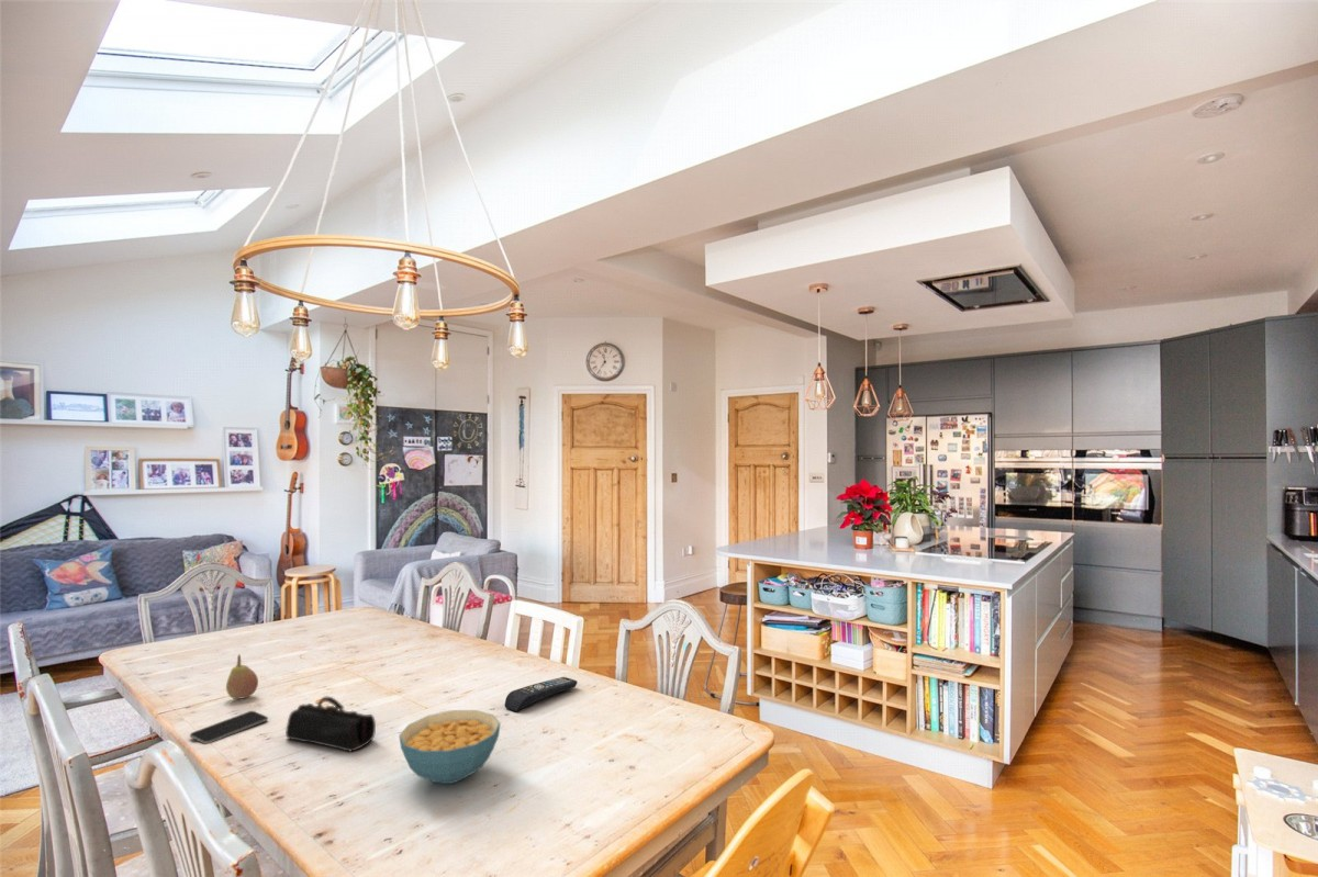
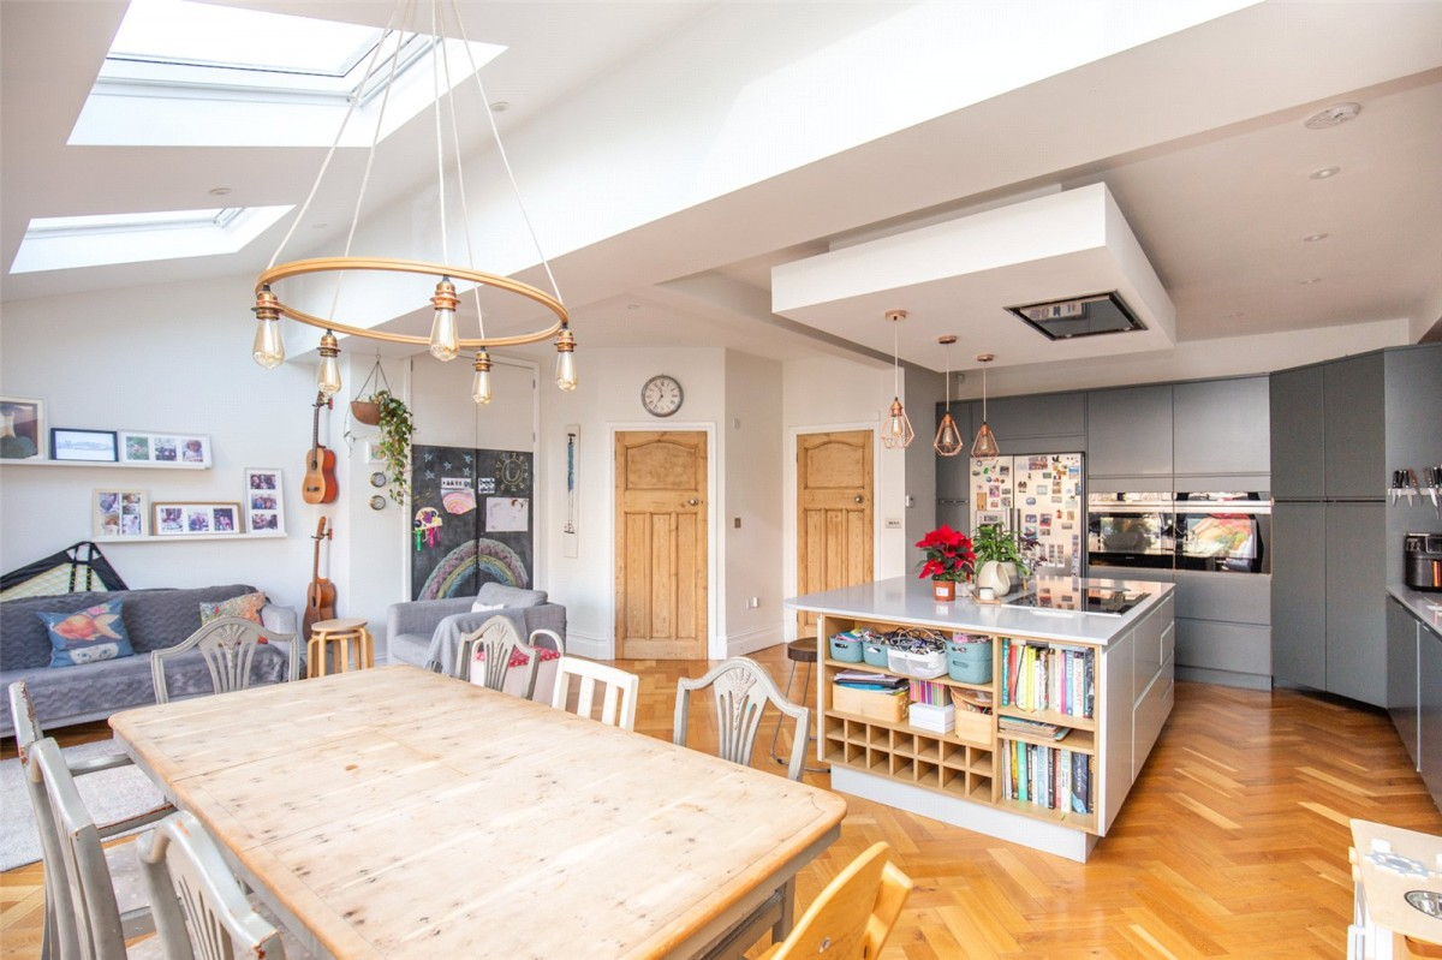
- pencil case [284,696,377,753]
- remote control [504,676,579,712]
- fruit [225,654,259,700]
- smartphone [189,710,269,745]
- cereal bowl [398,709,502,785]
